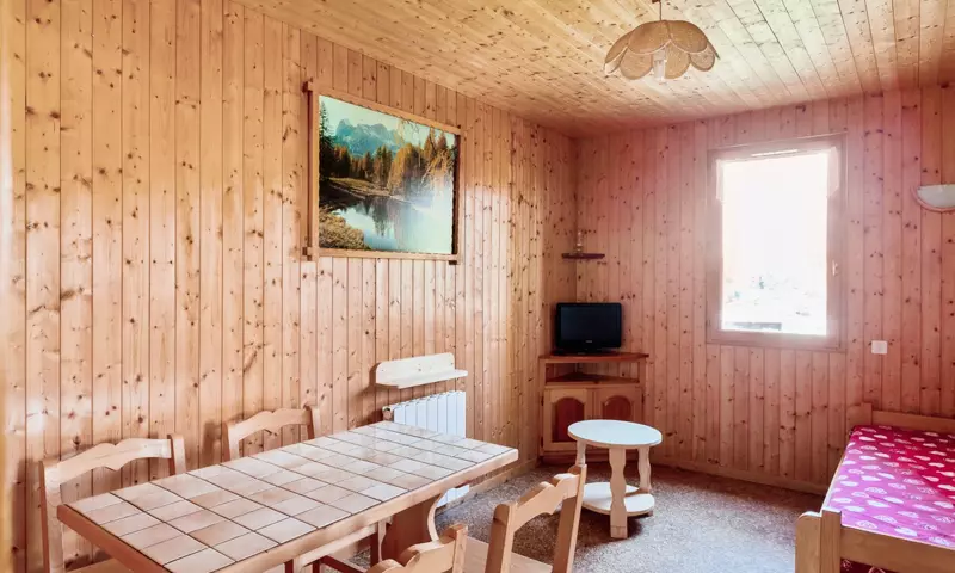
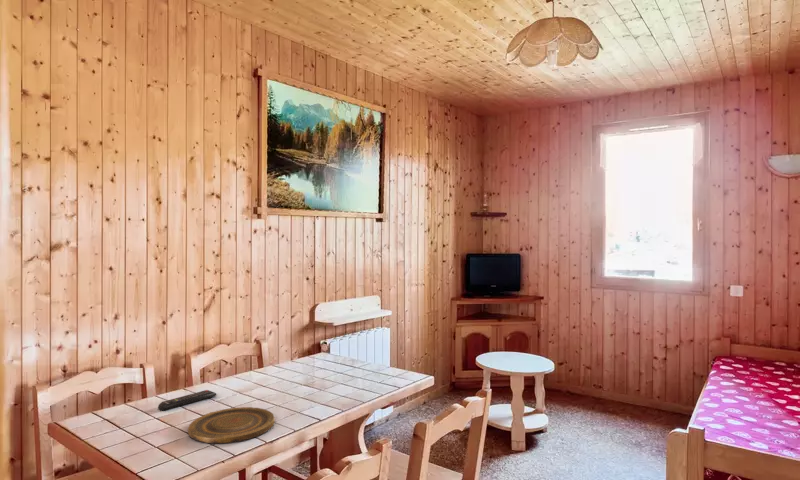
+ plate [187,406,276,444]
+ remote control [157,389,217,412]
